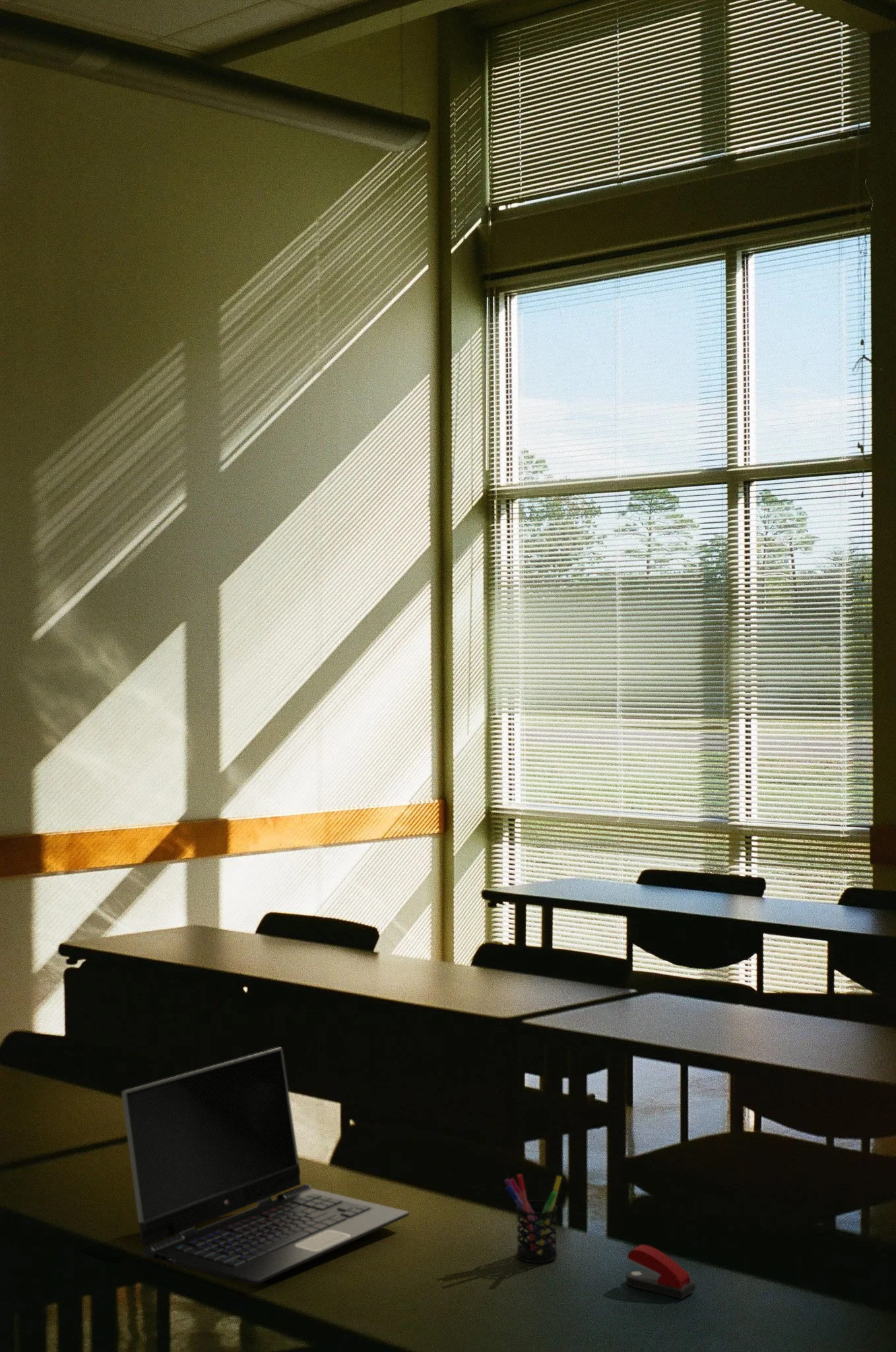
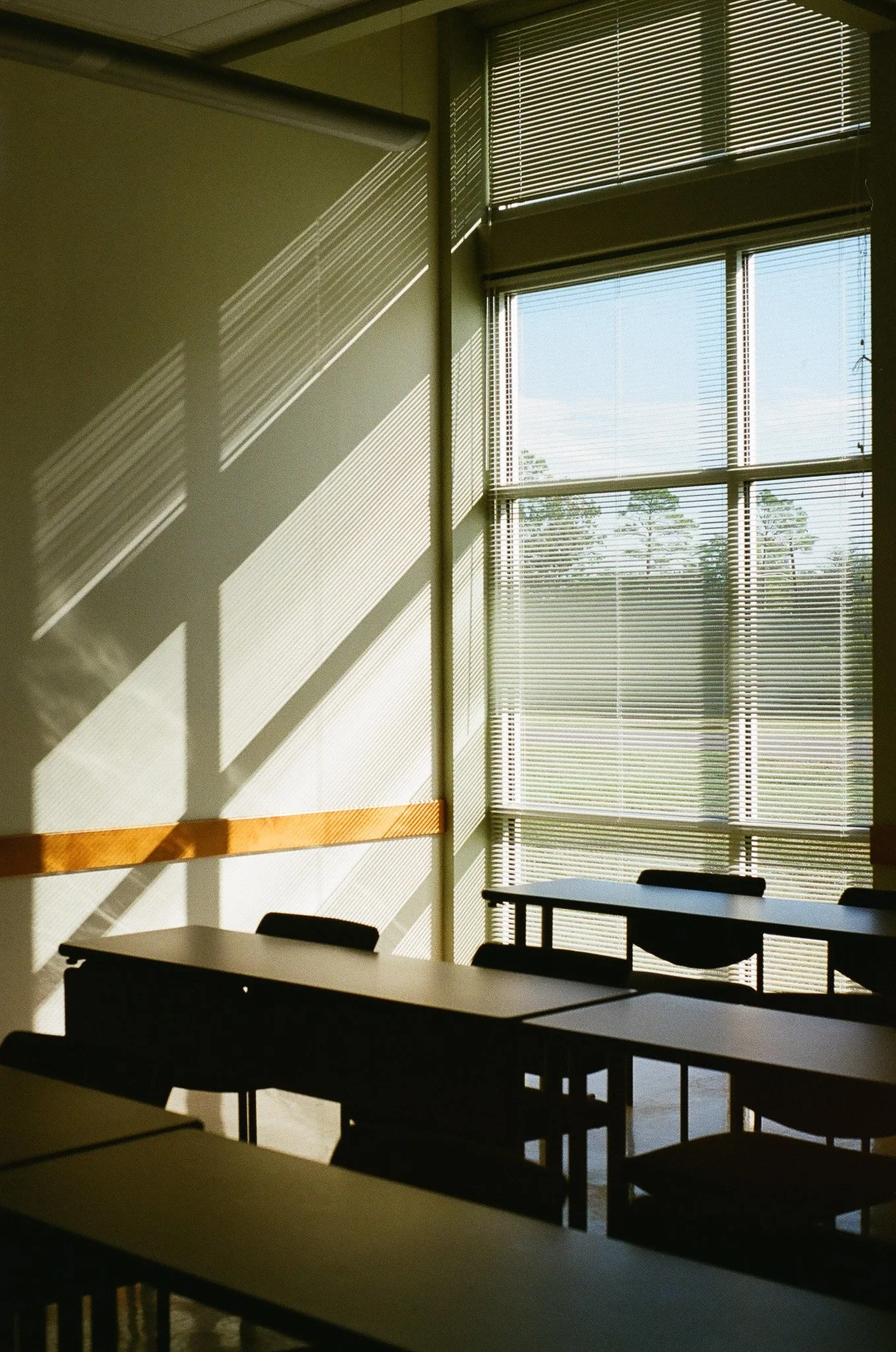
- laptop computer [121,1047,409,1285]
- pen holder [504,1174,562,1264]
- stapler [625,1244,696,1300]
